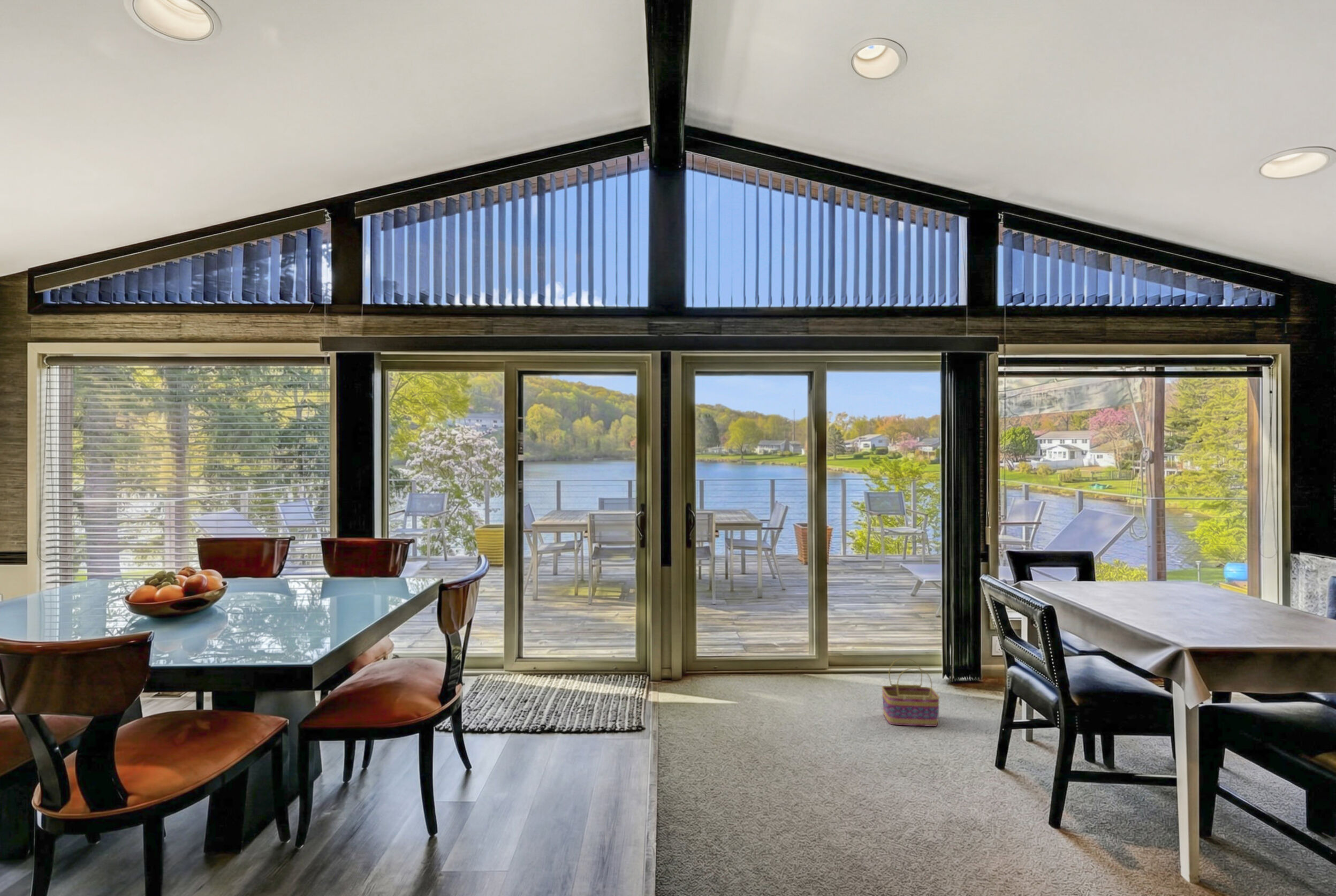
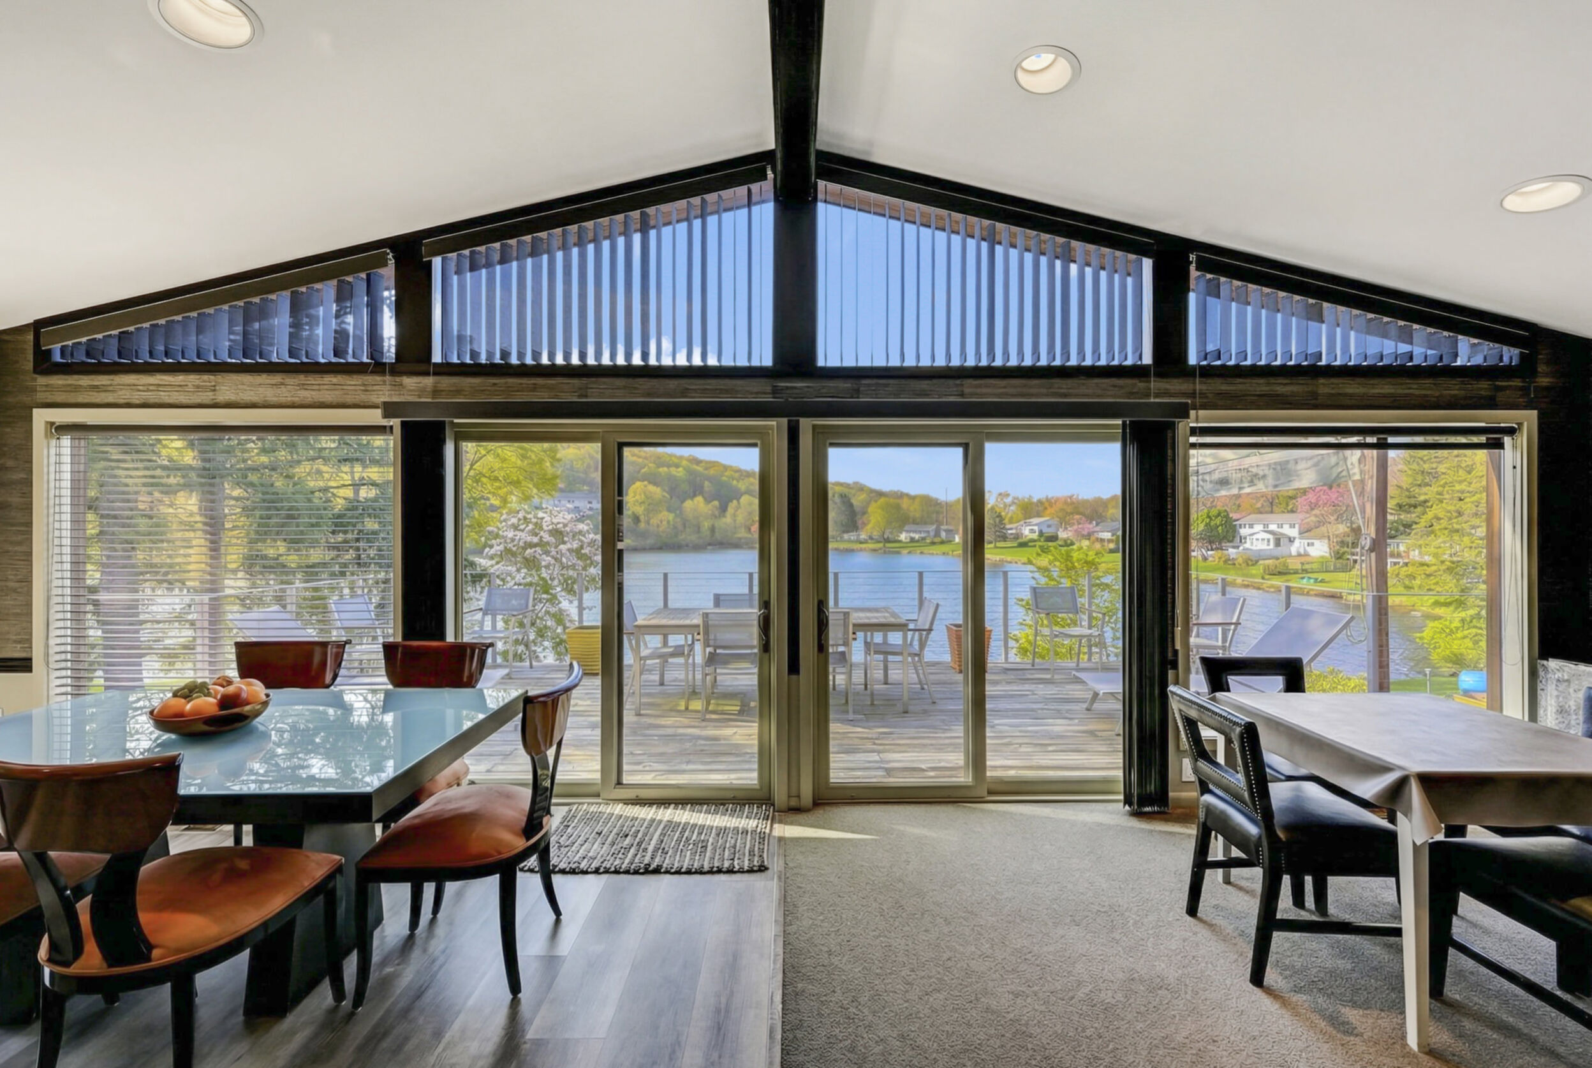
- basket [881,657,940,727]
